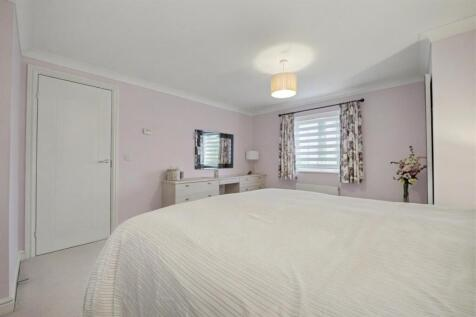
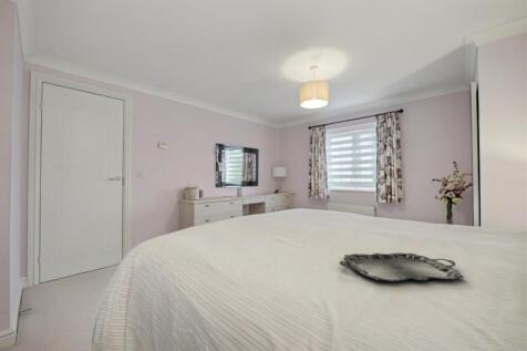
+ serving tray [338,251,465,282]
